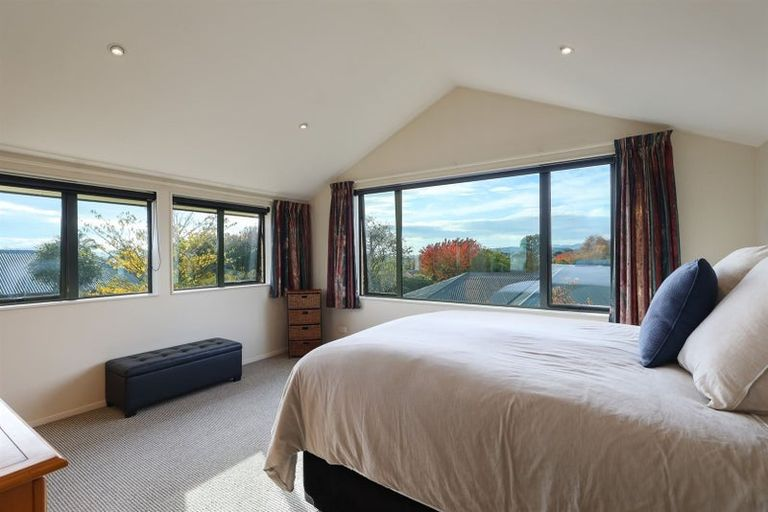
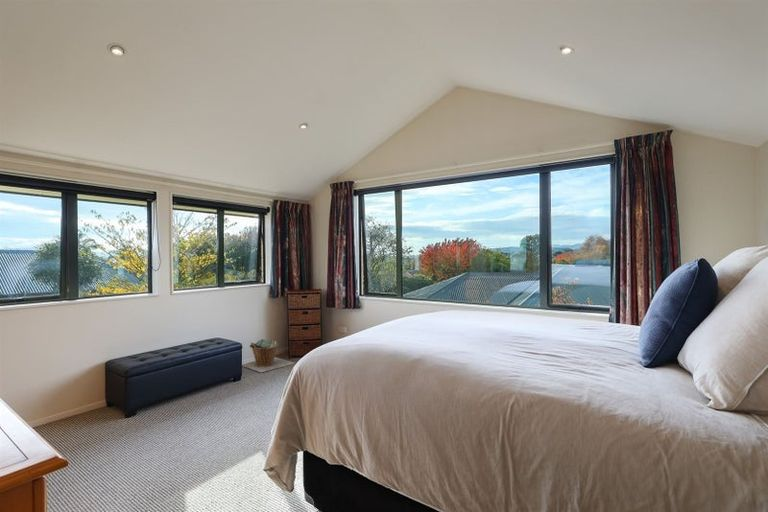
+ laundry basket [241,338,295,373]
